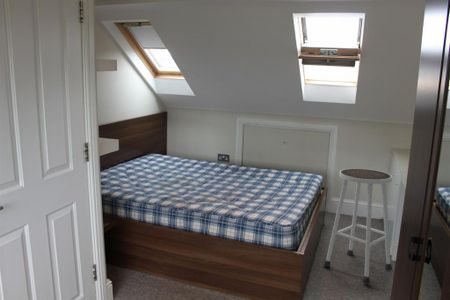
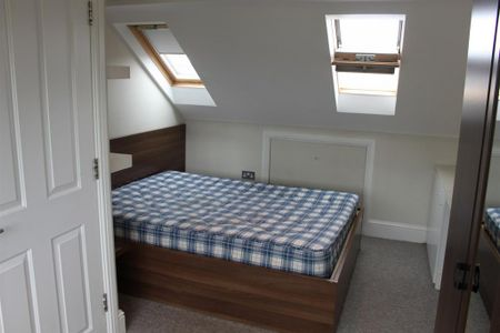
- stool [323,168,393,285]
